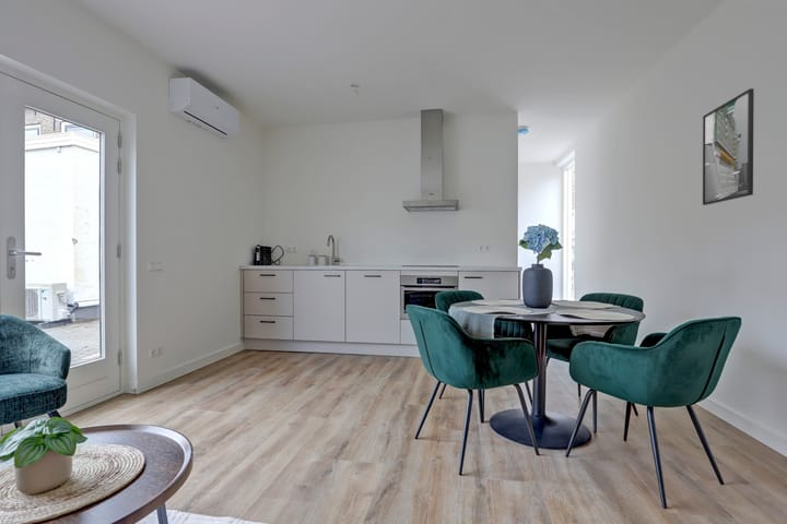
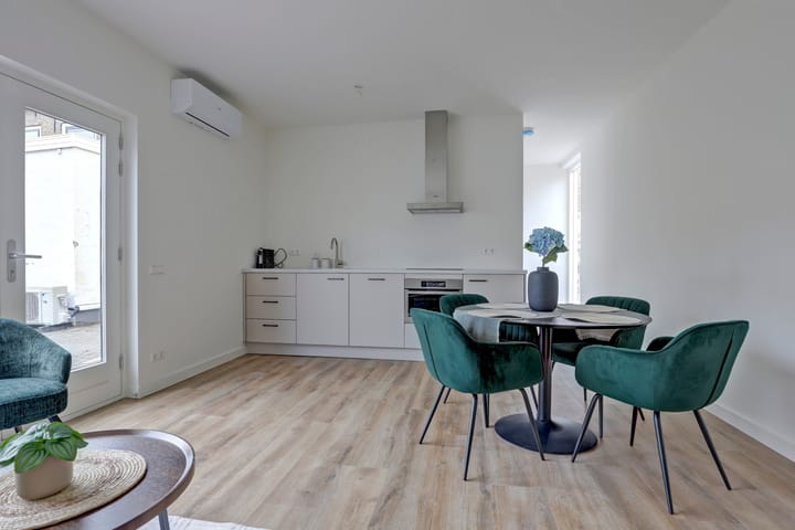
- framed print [702,87,755,206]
